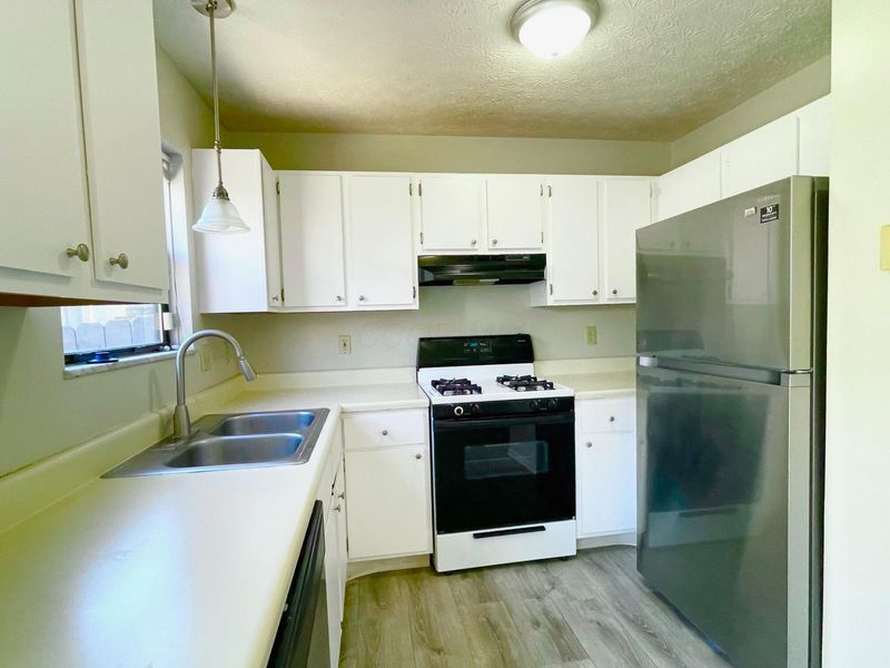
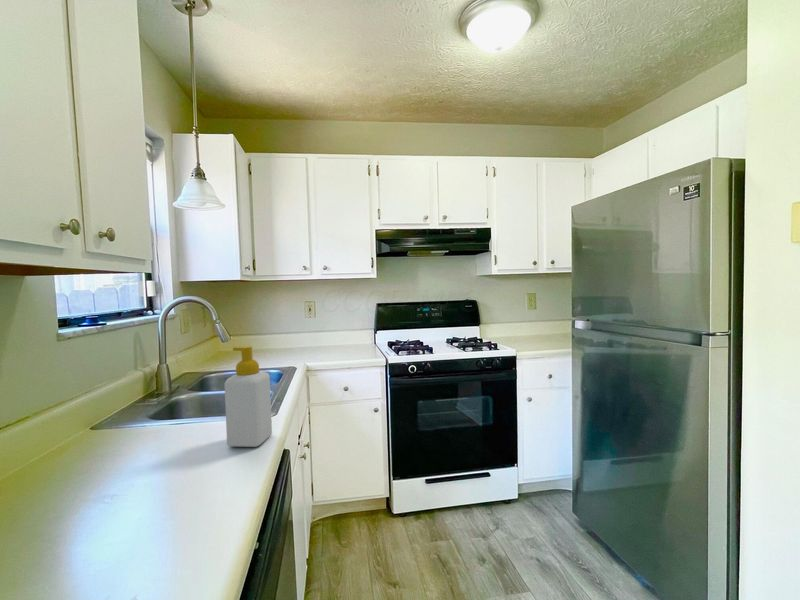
+ soap bottle [224,345,273,448]
